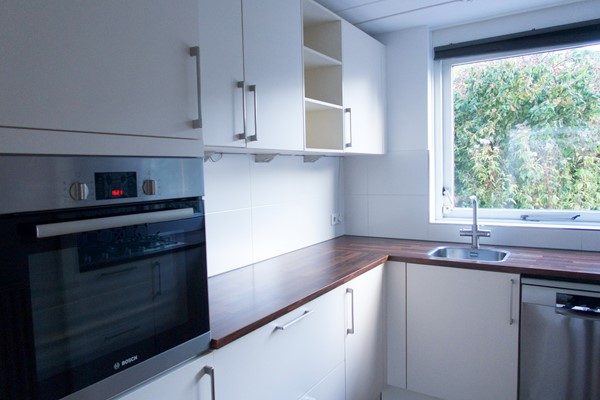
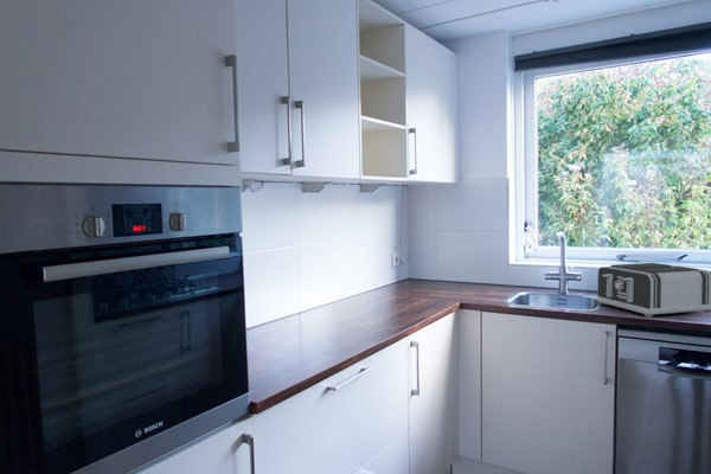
+ toaster [595,262,711,319]
